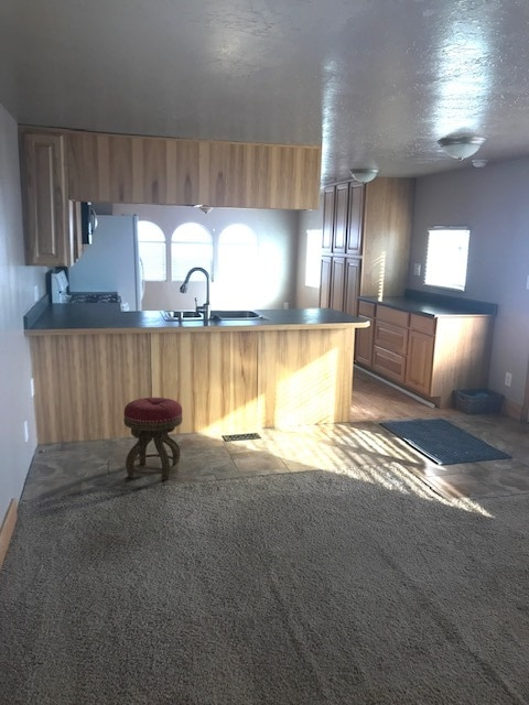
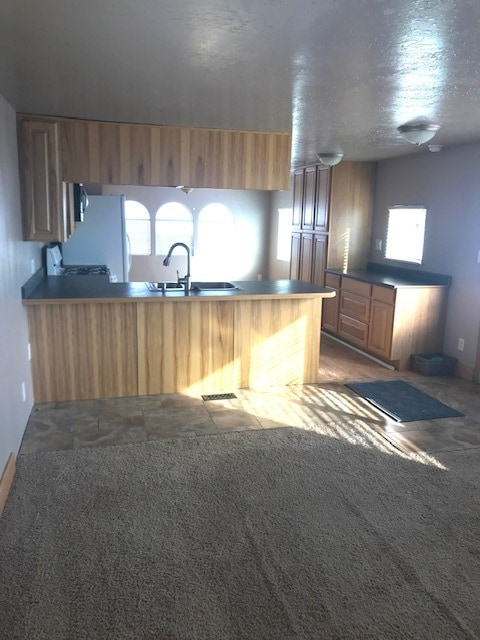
- stool [122,397,184,481]
